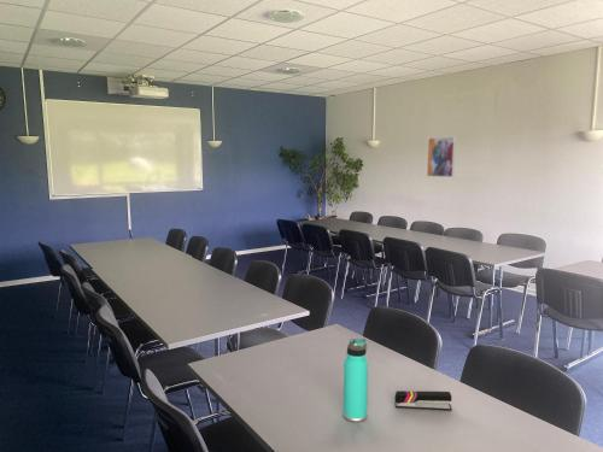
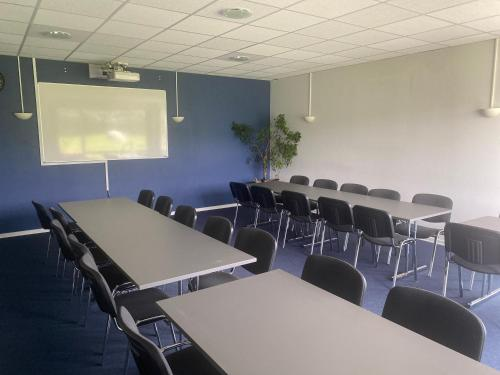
- wall art [426,135,457,178]
- stapler [393,389,453,412]
- thermos bottle [343,337,369,423]
